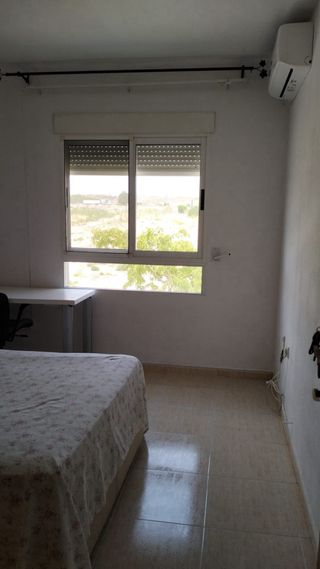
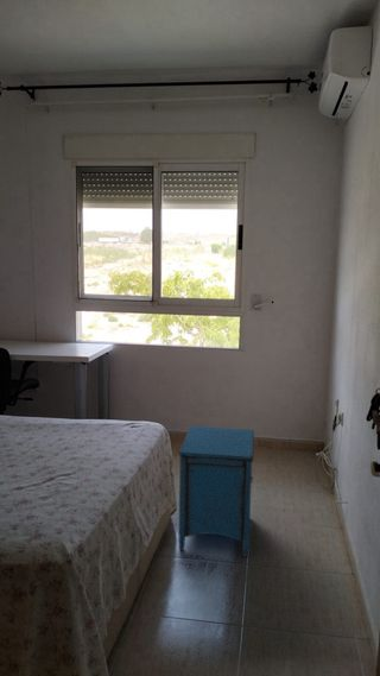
+ nightstand [177,425,255,558]
